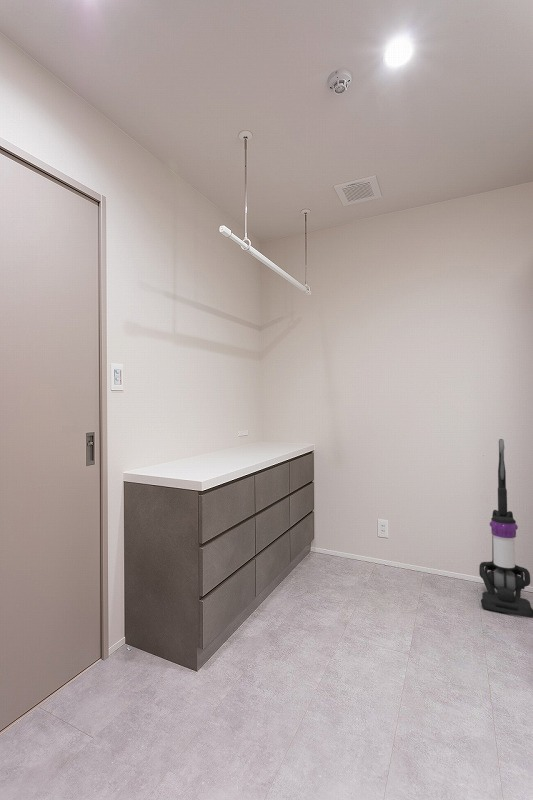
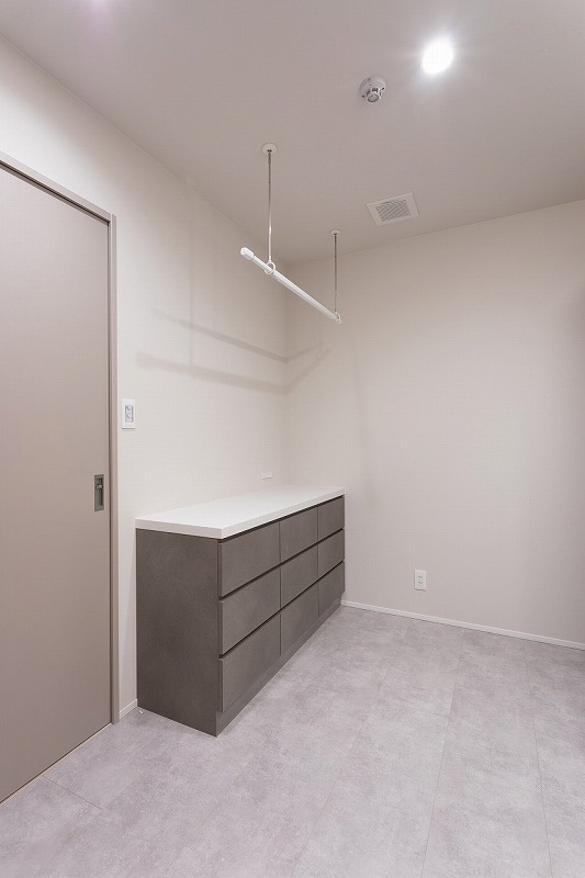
- vacuum cleaner [478,438,533,619]
